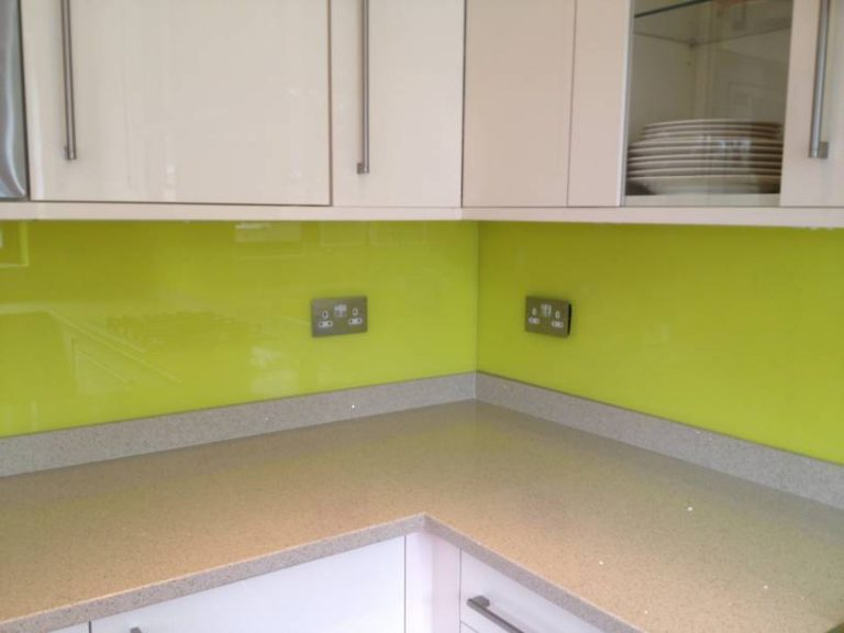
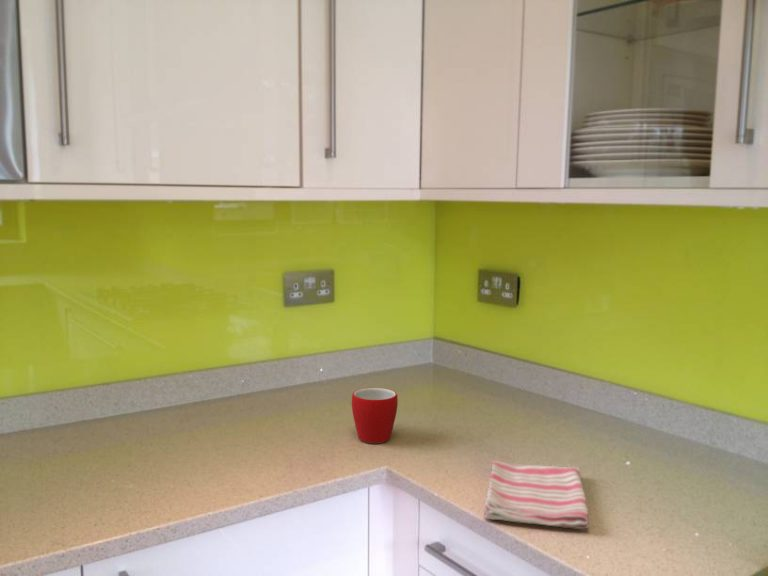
+ mug [351,387,399,444]
+ dish towel [483,460,590,530]
